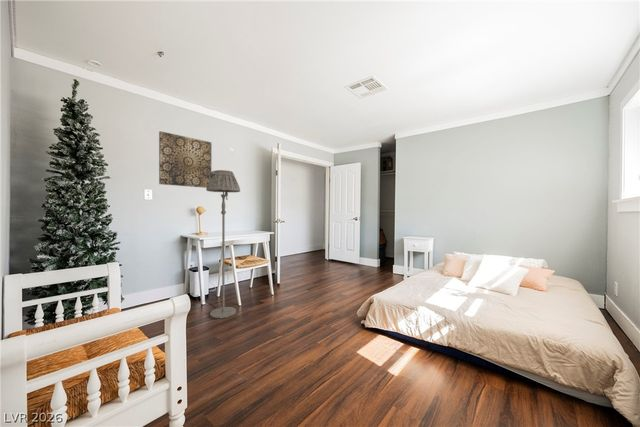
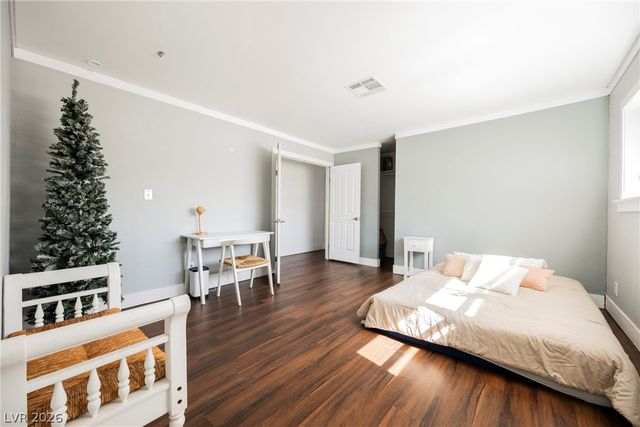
- wall art [158,130,212,189]
- floor lamp [205,169,241,319]
